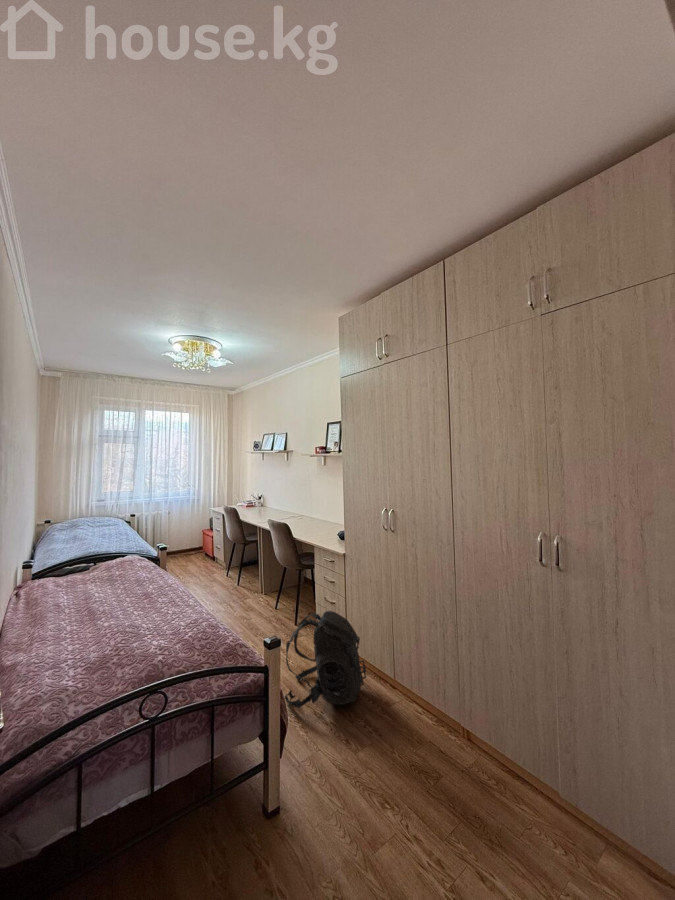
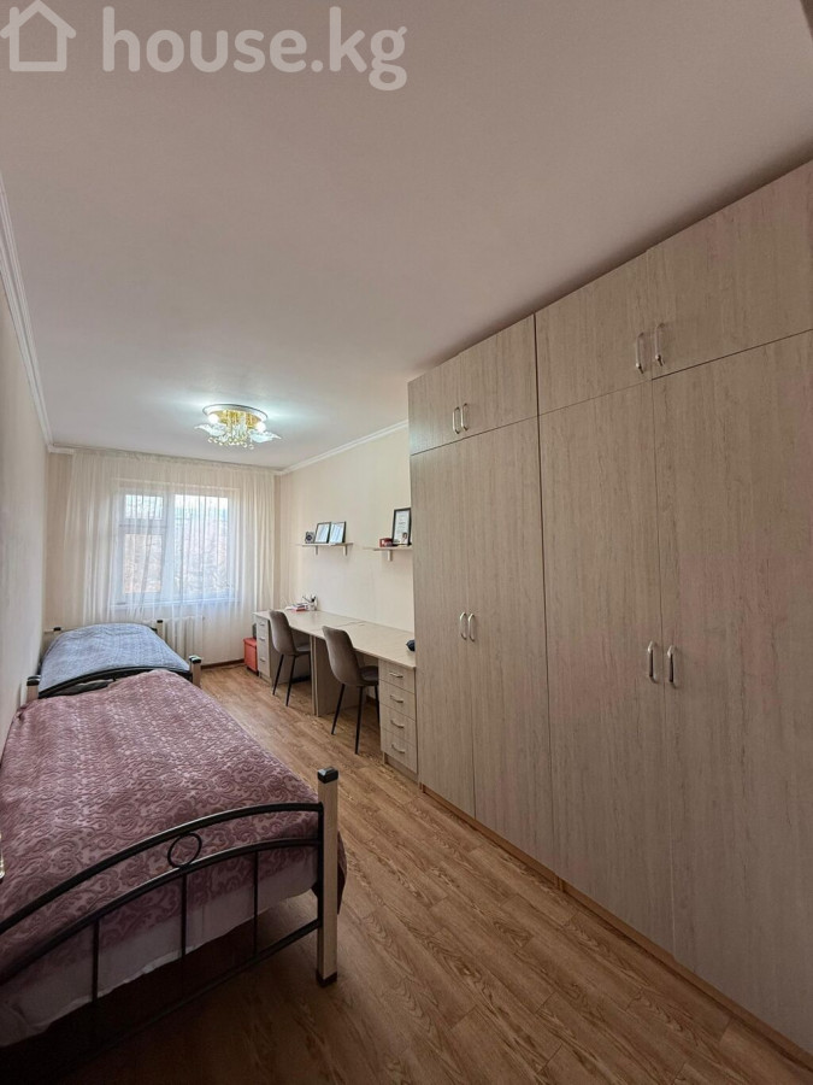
- backpack [283,610,367,709]
